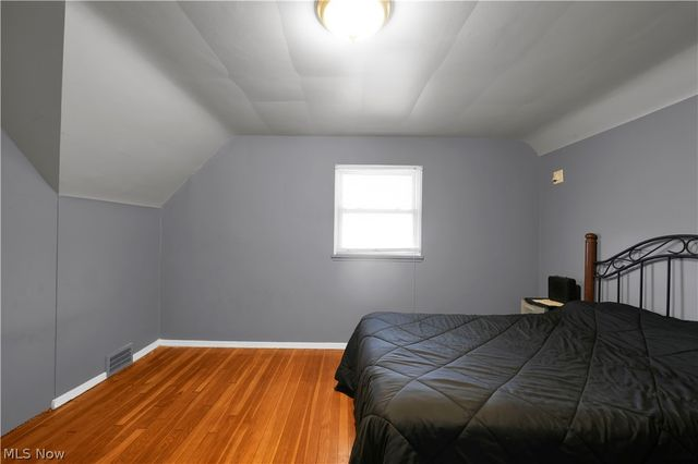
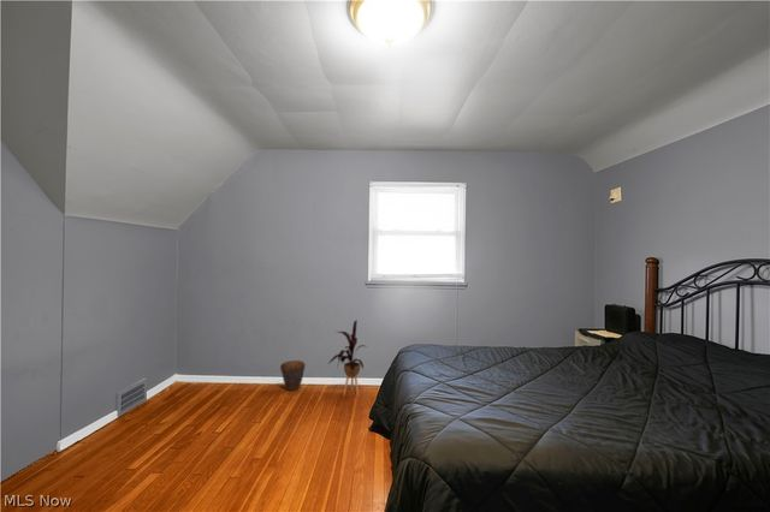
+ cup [279,359,307,392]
+ house plant [327,320,366,397]
